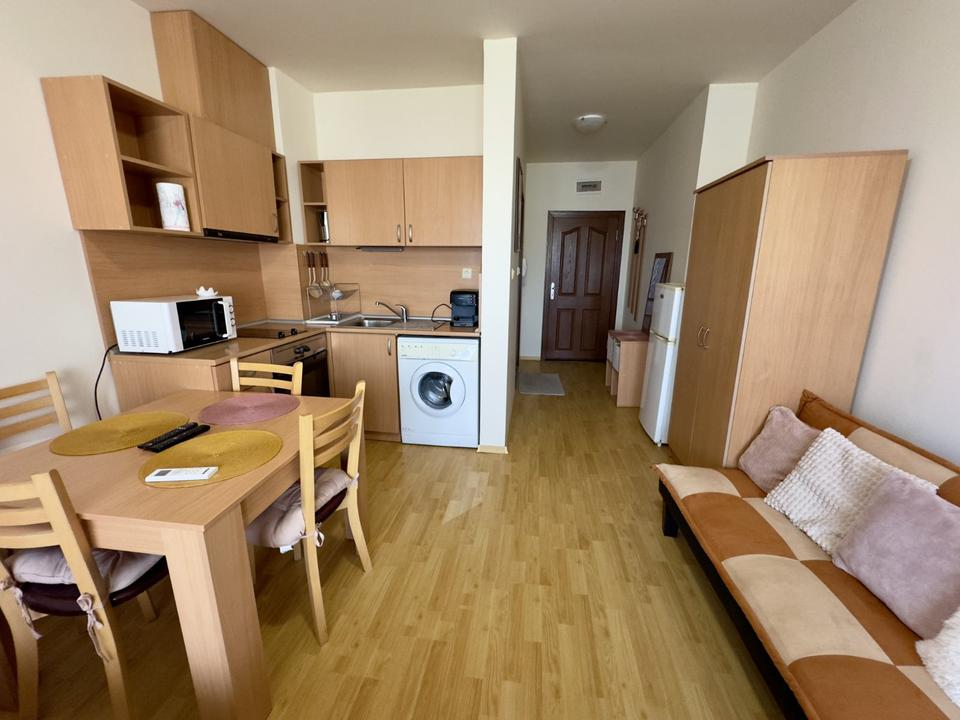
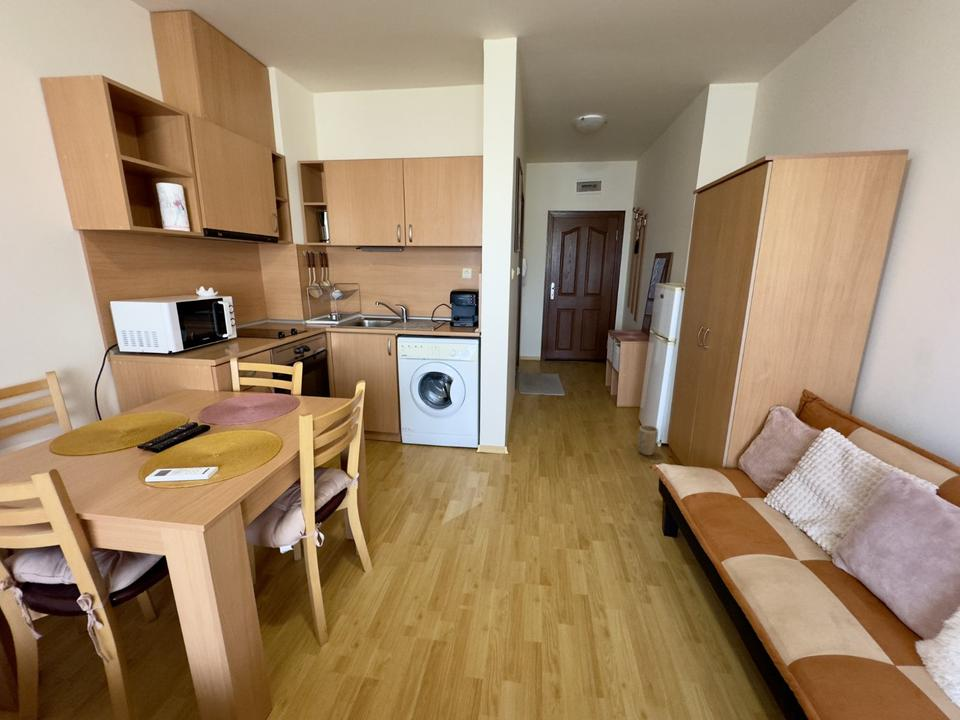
+ plant pot [637,424,659,456]
